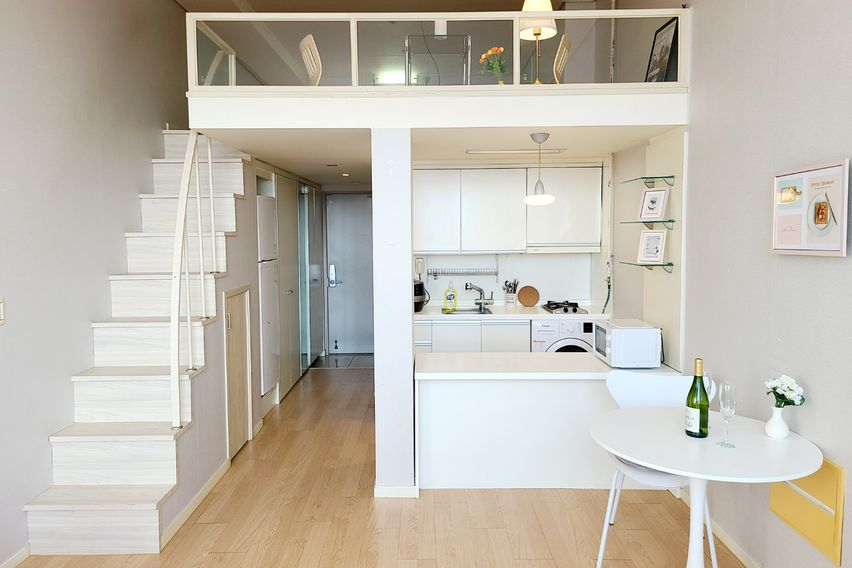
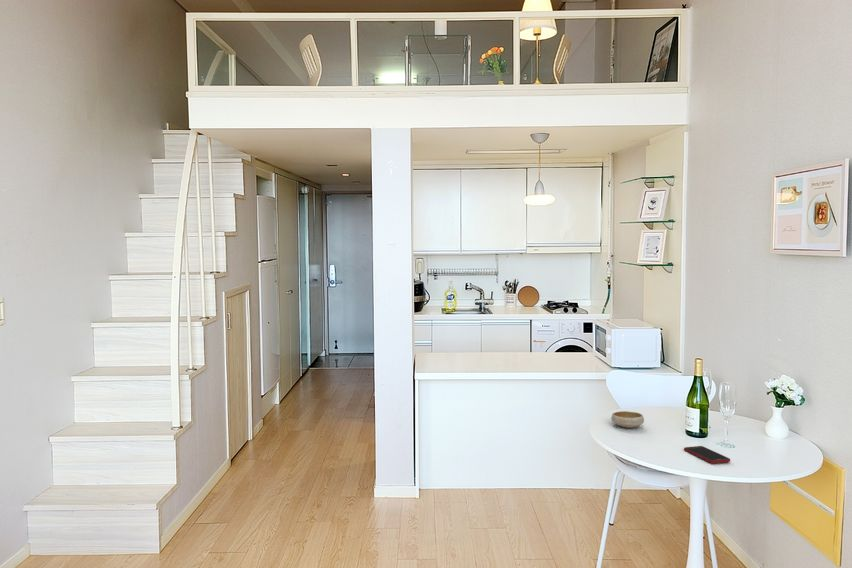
+ bowl [610,410,645,429]
+ cell phone [683,445,731,464]
